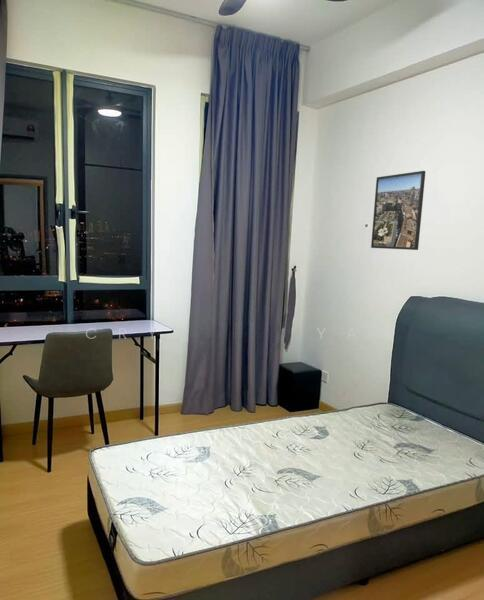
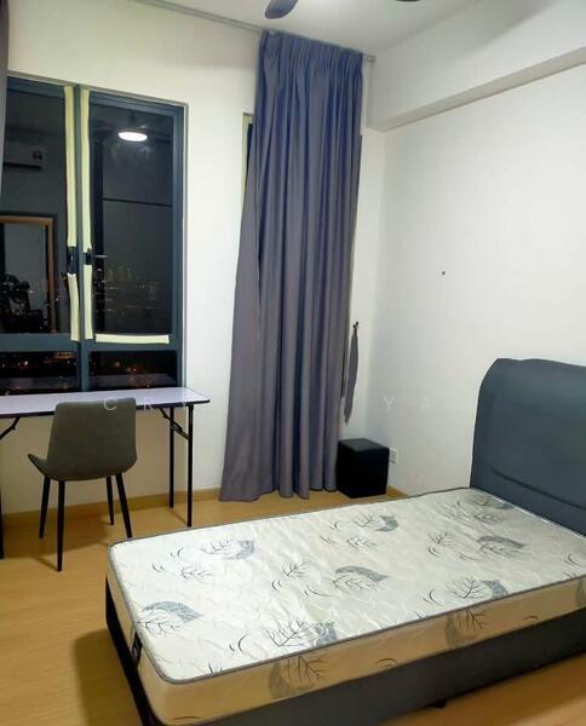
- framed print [370,170,427,251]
